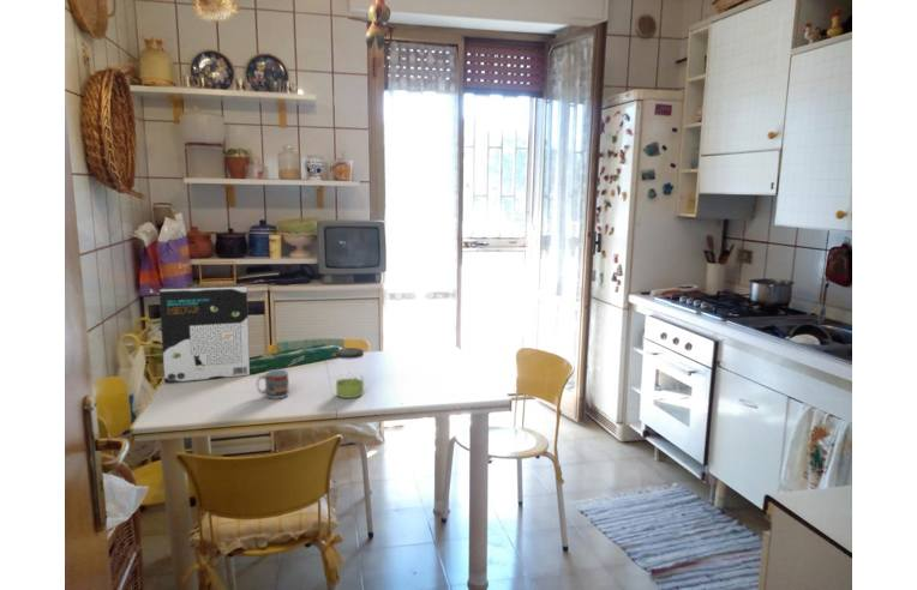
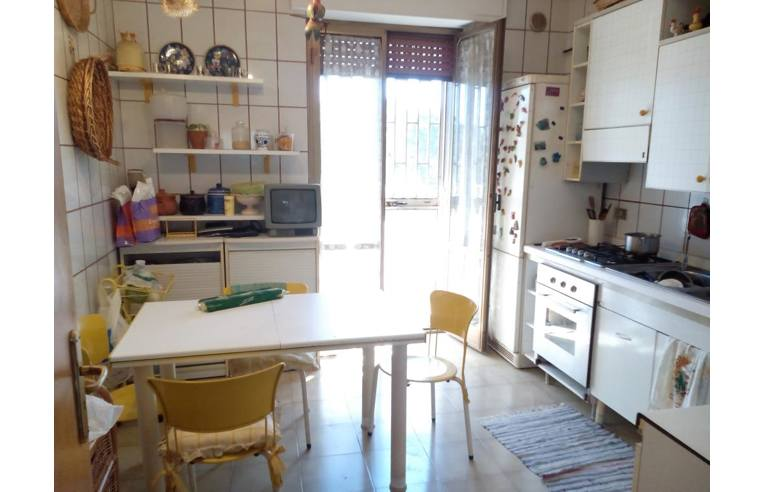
- cereal box [158,283,251,384]
- cup [256,368,289,401]
- jar [334,347,365,399]
